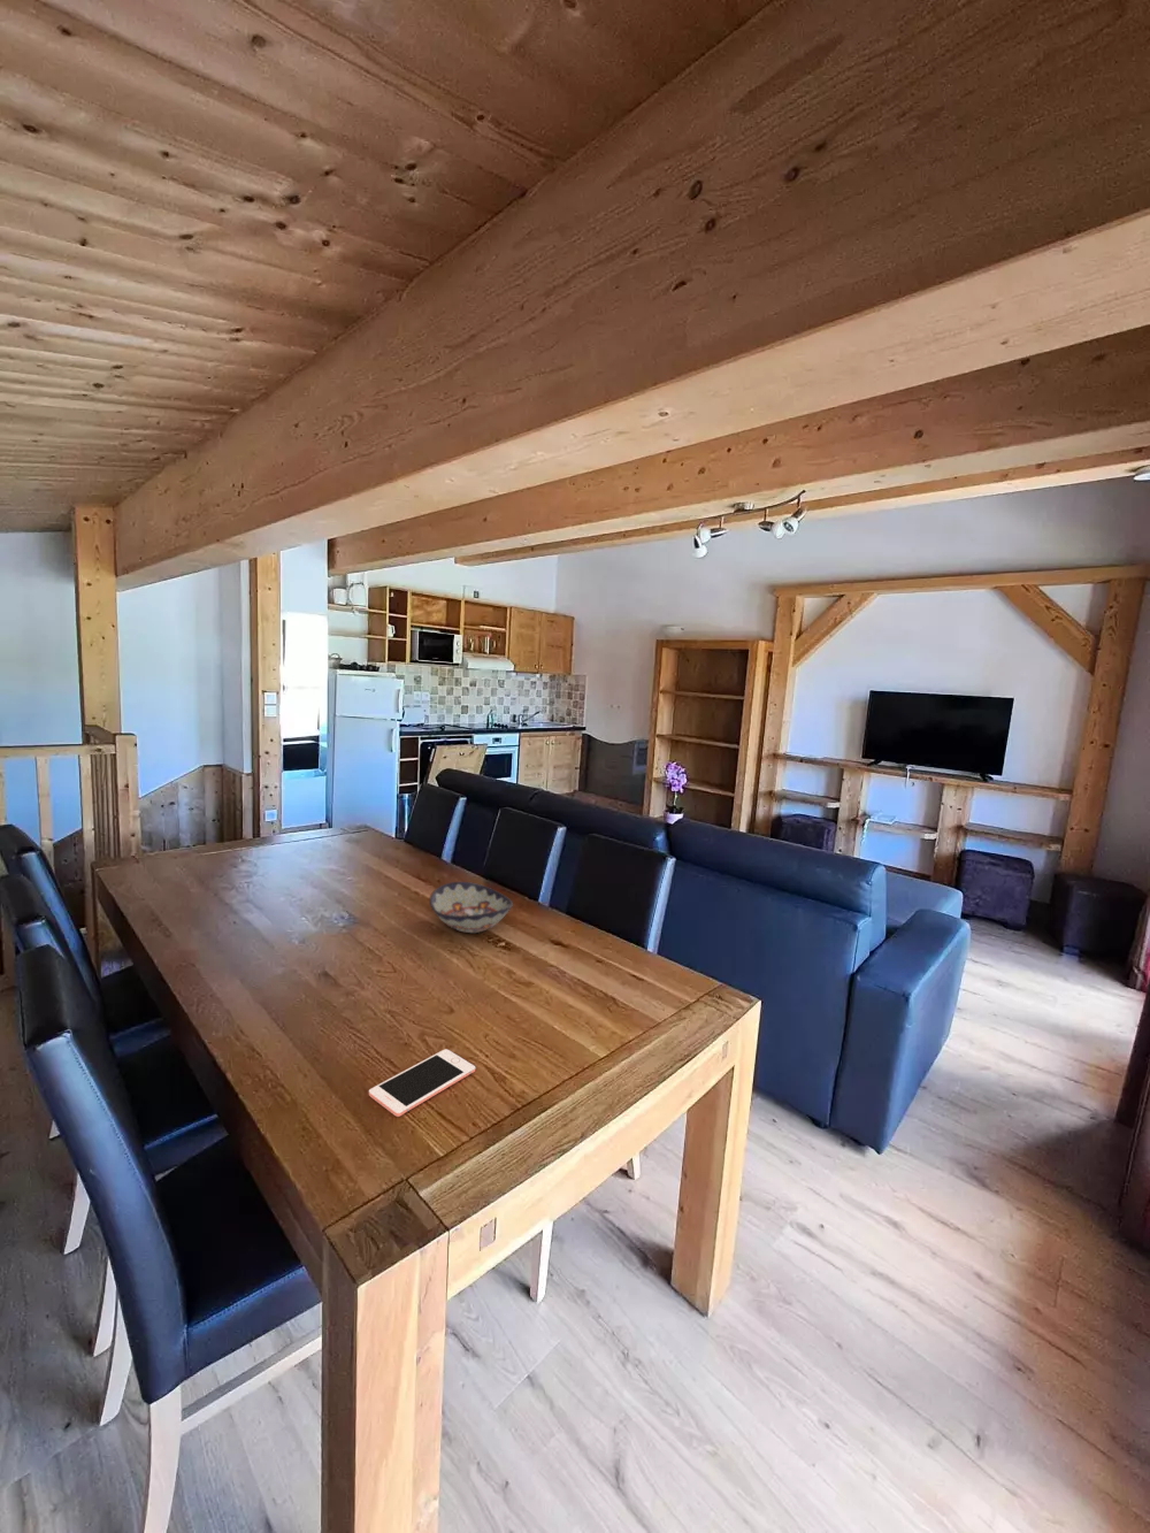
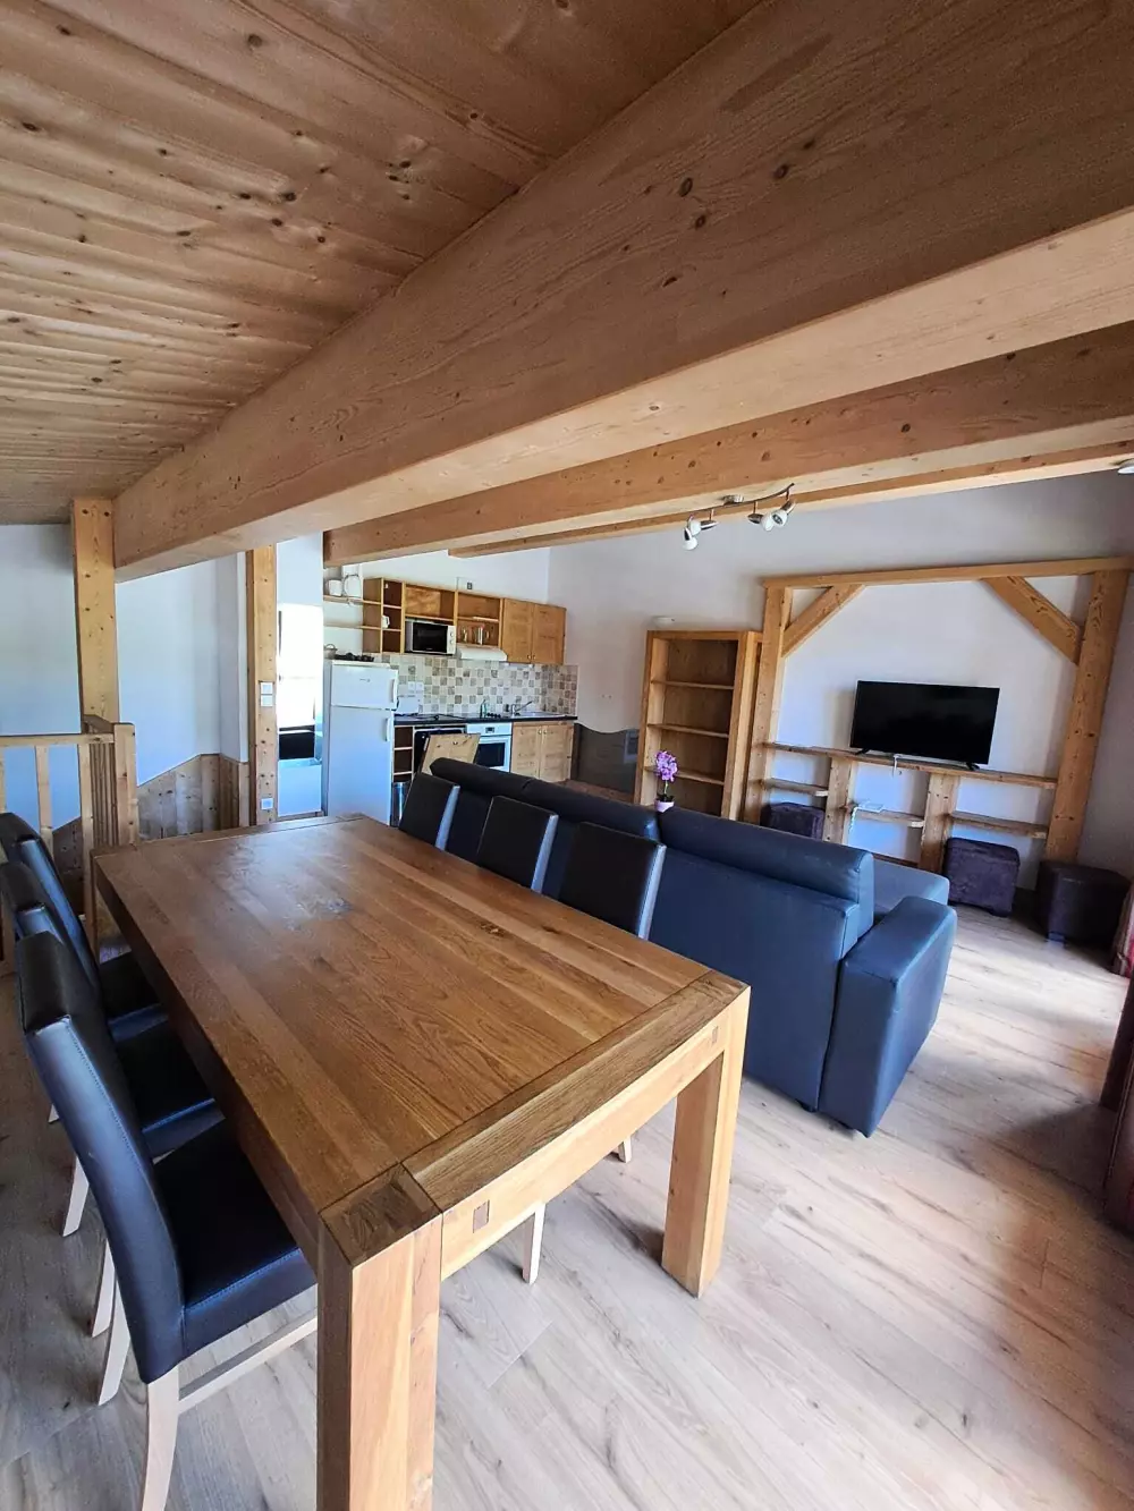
- cell phone [368,1047,476,1117]
- decorative bowl [428,881,515,934]
